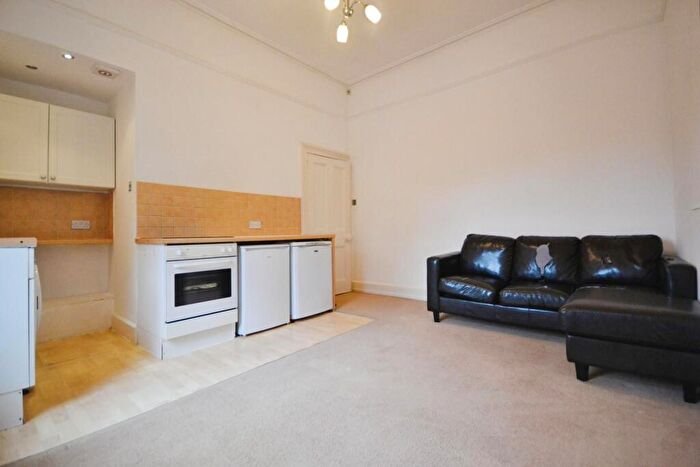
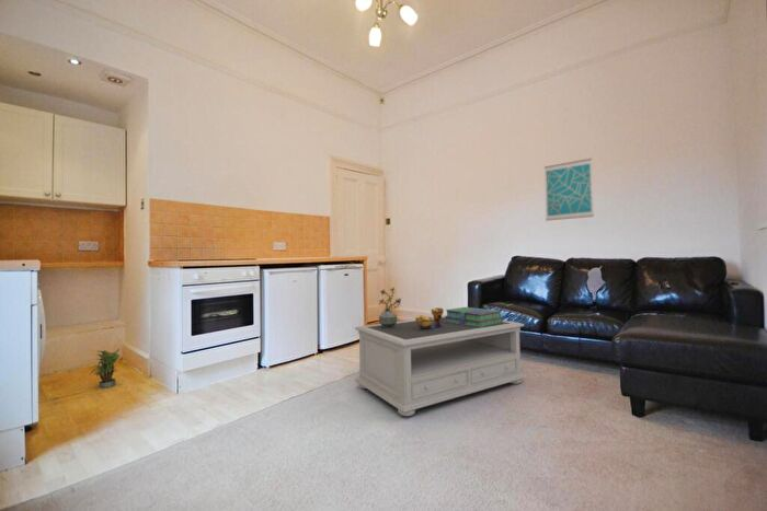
+ coffee table [354,315,527,417]
+ potted plant [90,348,121,388]
+ wall art [543,158,595,222]
+ potted plant [378,286,402,328]
+ stack of books [443,306,503,327]
+ decorative bowl [414,306,445,329]
